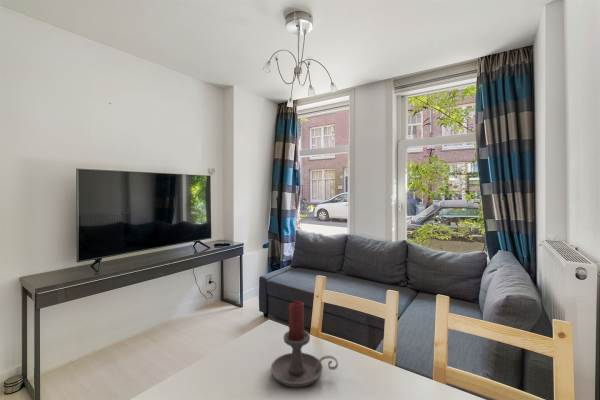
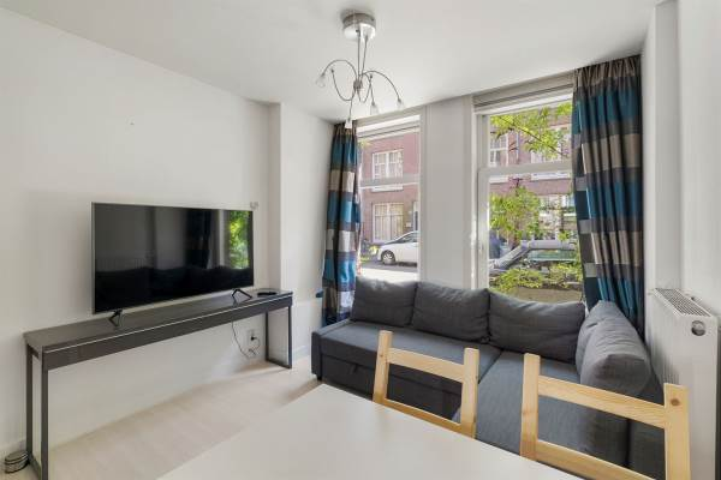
- candle holder [270,300,339,388]
